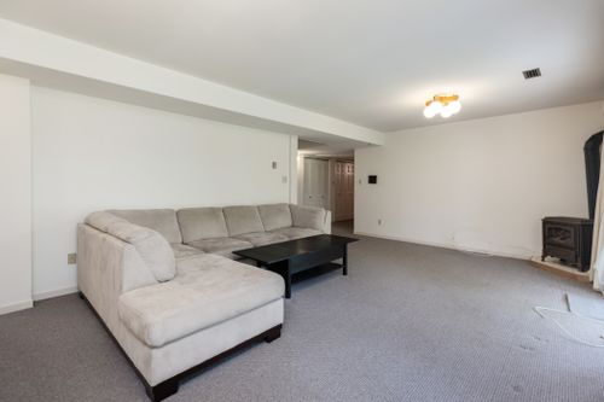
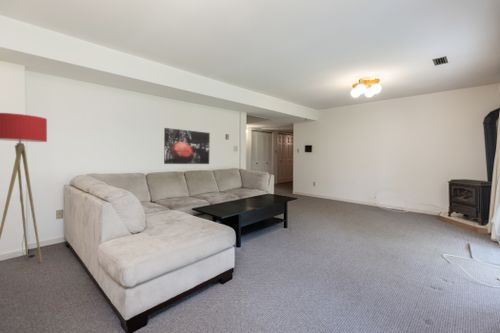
+ floor lamp [0,112,48,264]
+ wall art [163,127,211,165]
